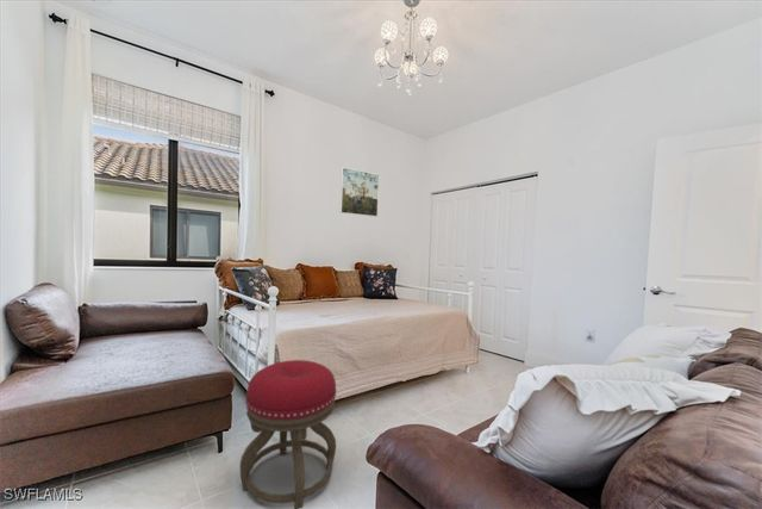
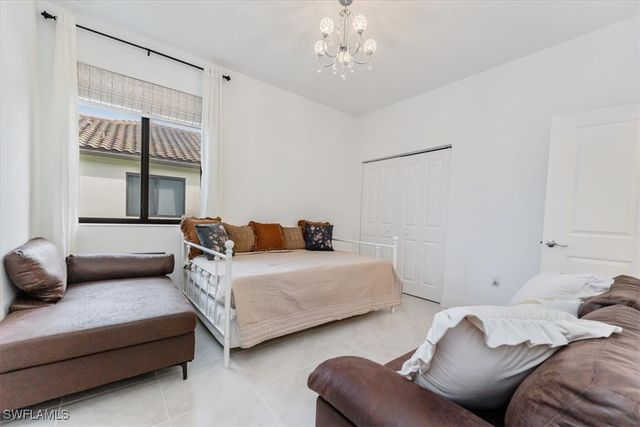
- stool [239,359,337,509]
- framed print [338,166,380,218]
